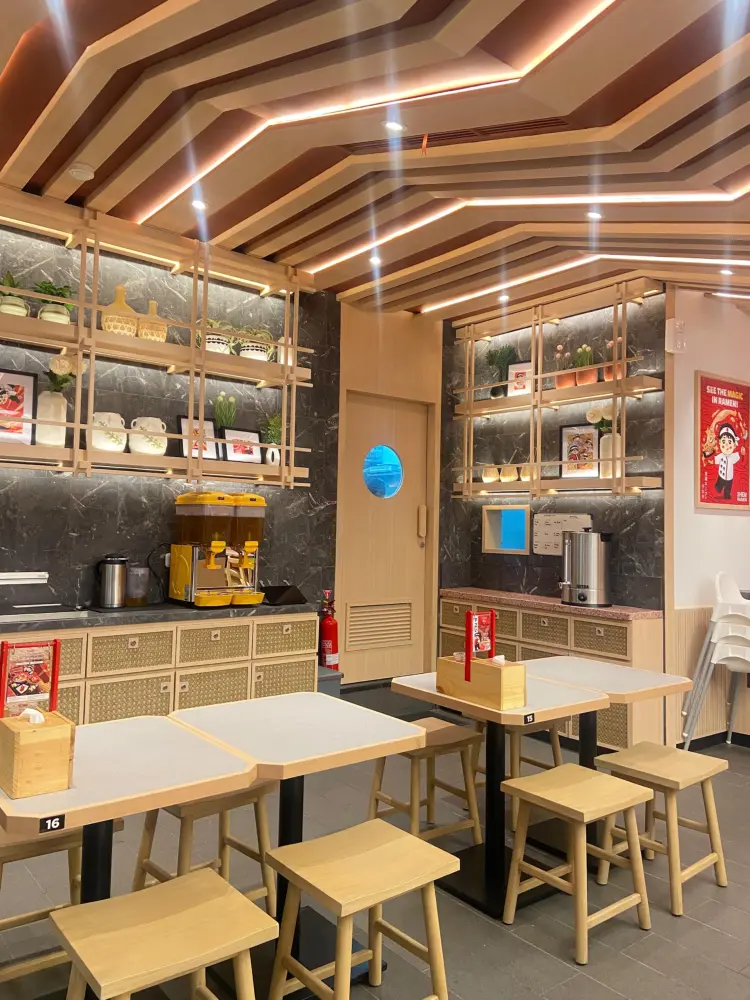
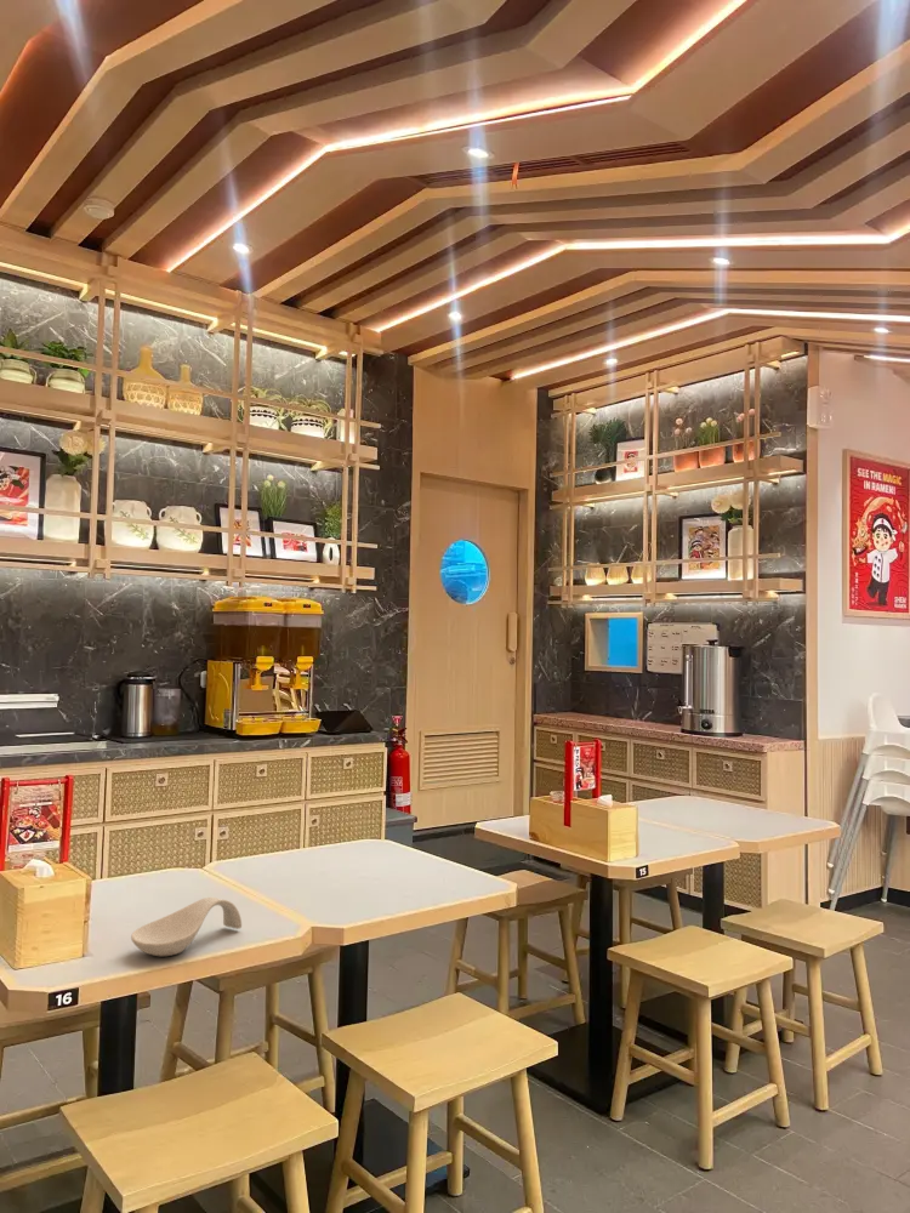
+ spoon rest [130,896,243,957]
